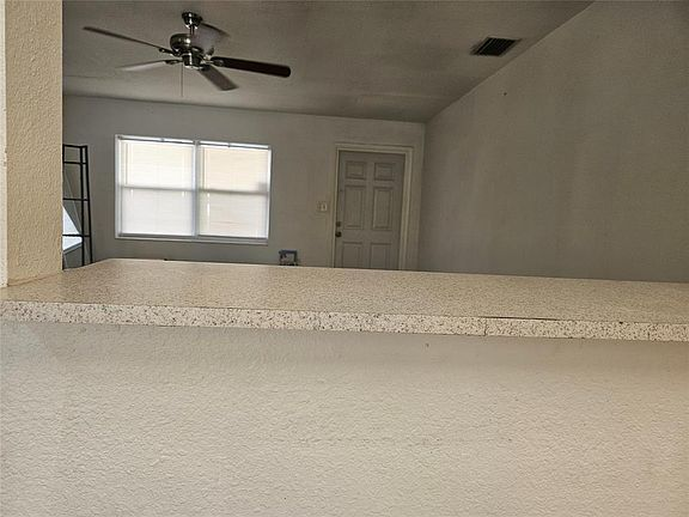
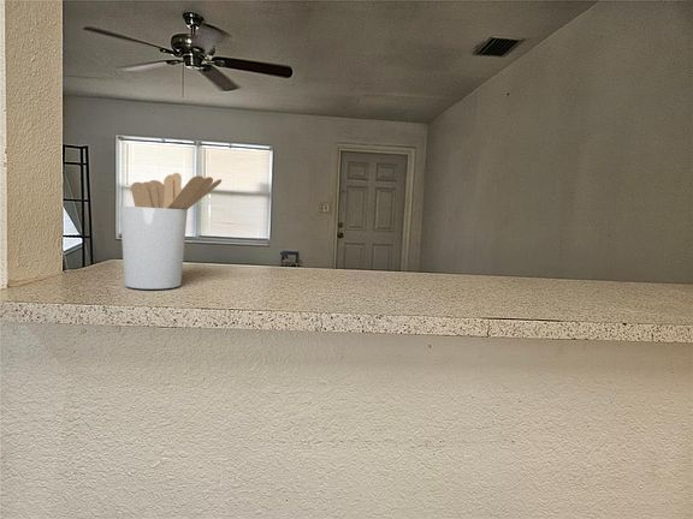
+ utensil holder [119,172,223,291]
